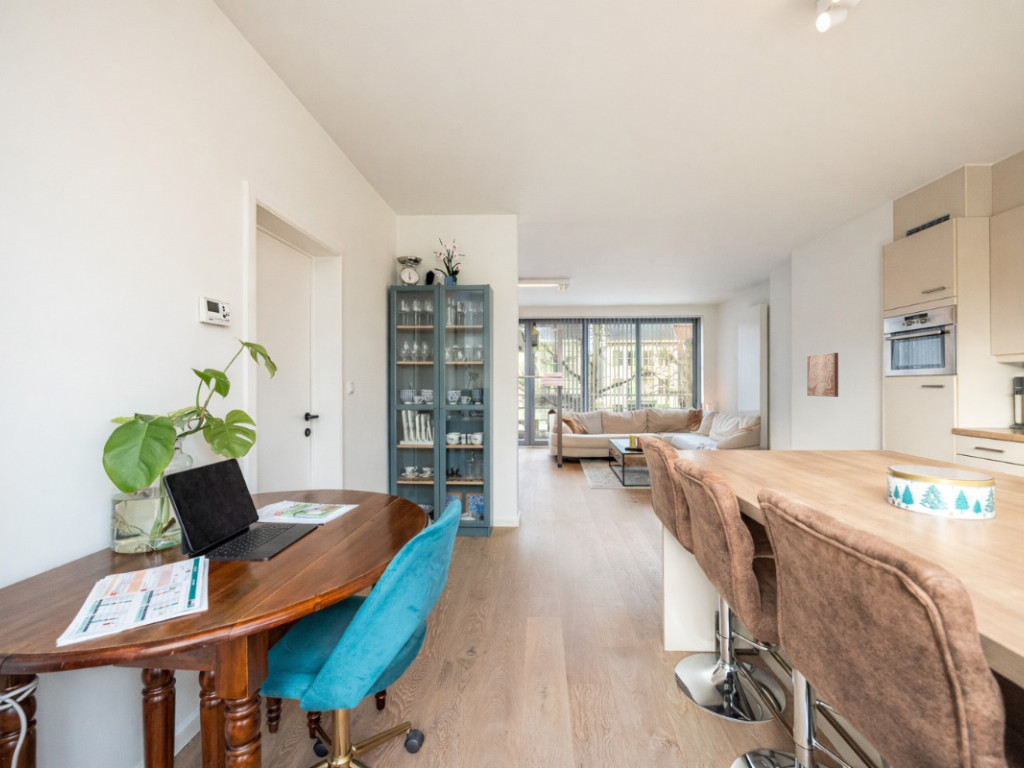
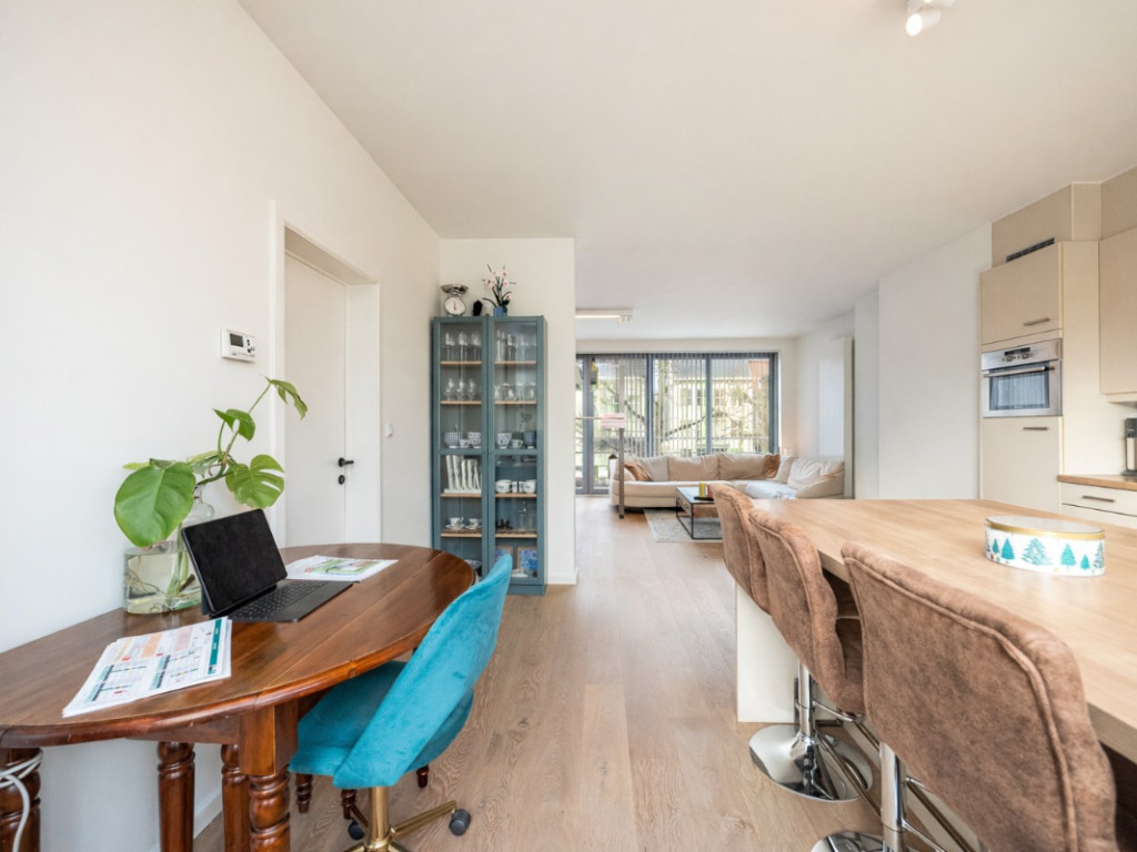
- wall art [806,352,839,398]
